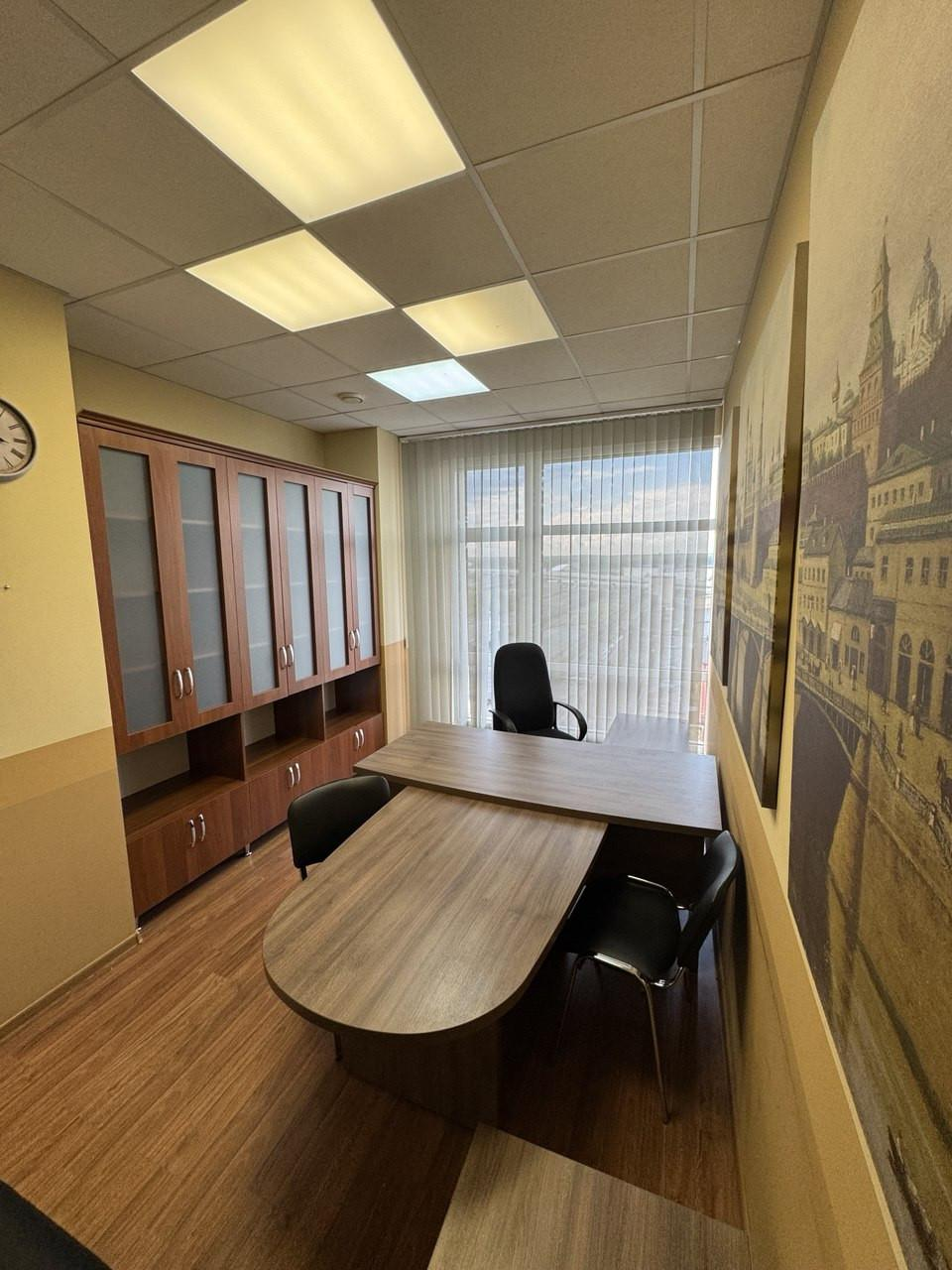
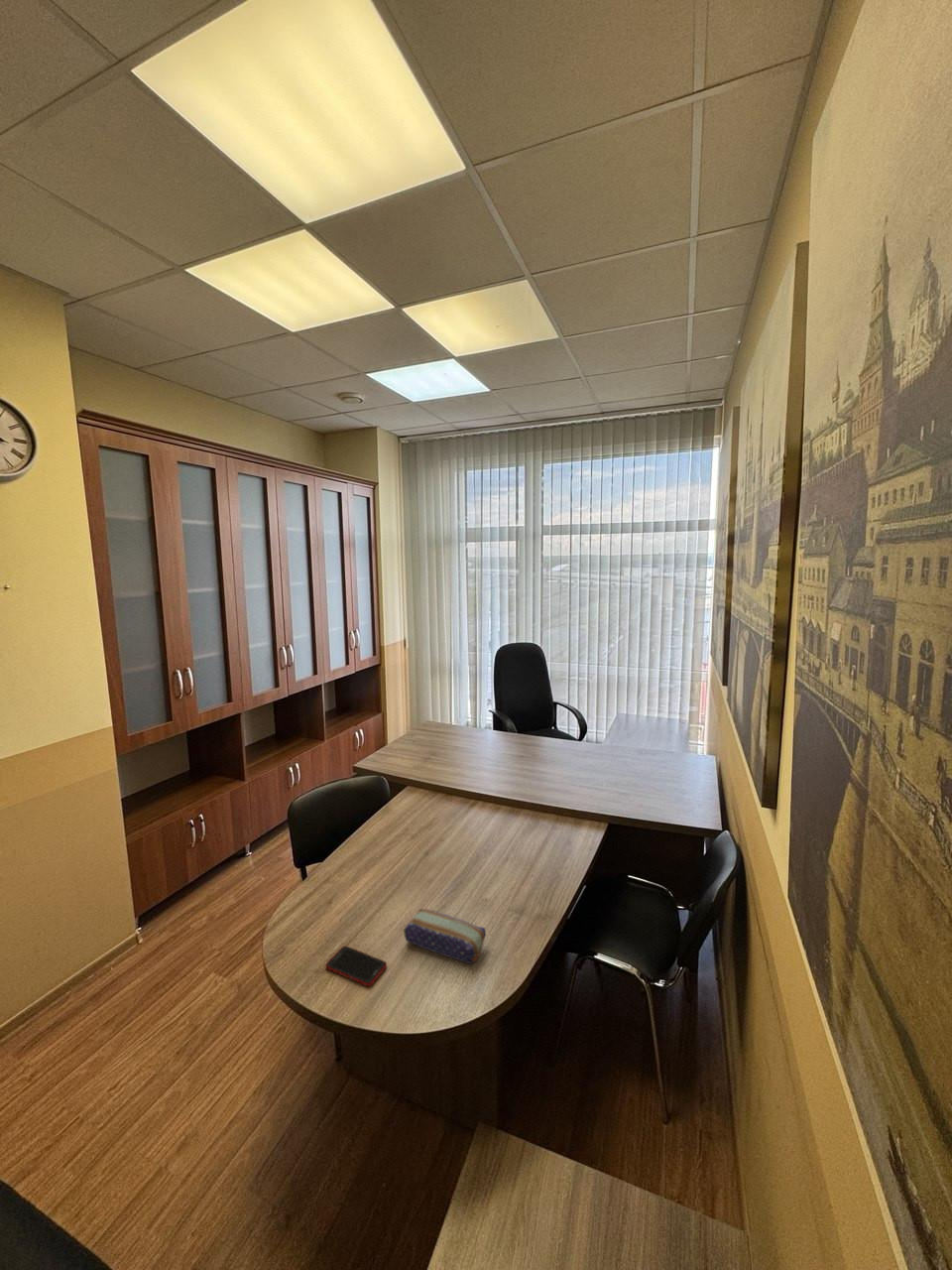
+ cell phone [324,945,388,987]
+ pencil case [403,908,487,964]
